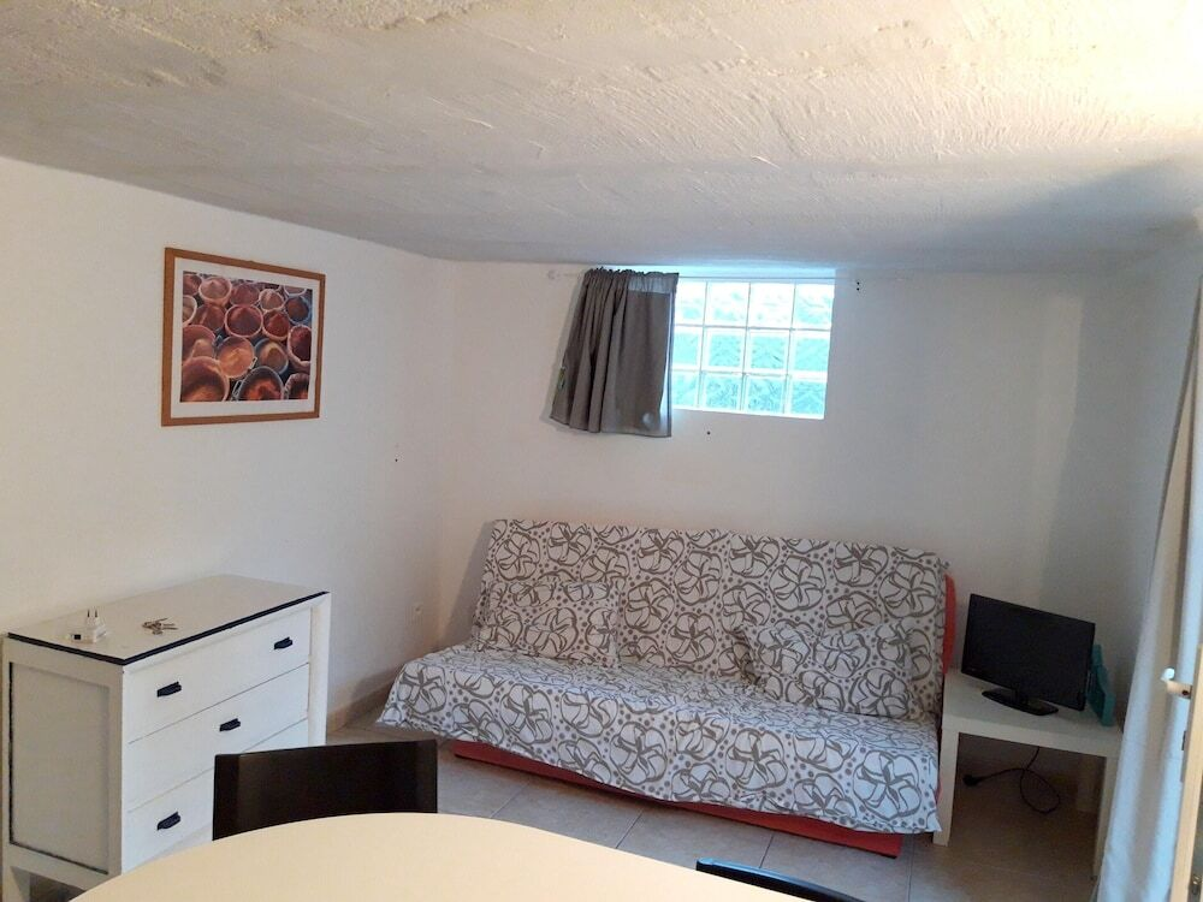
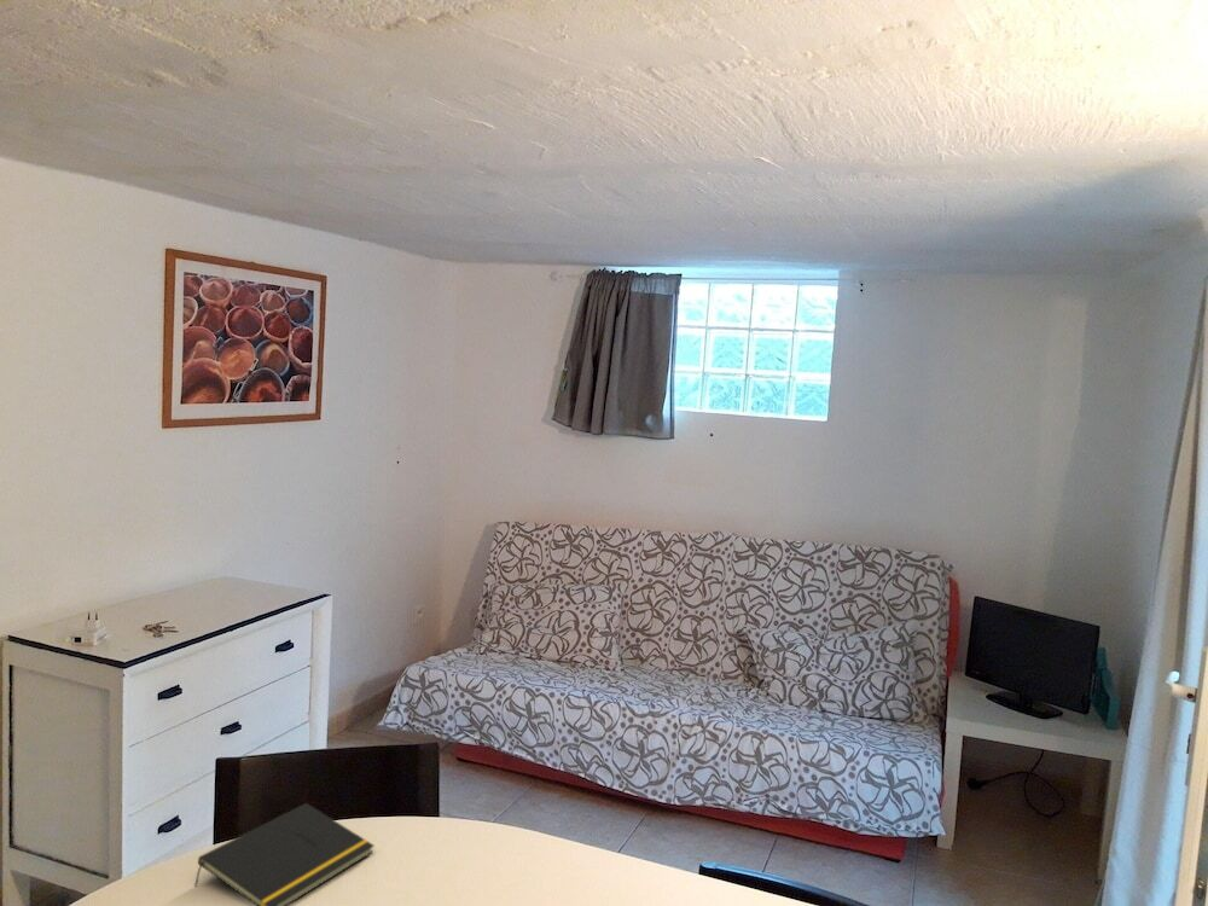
+ notepad [193,802,376,906]
